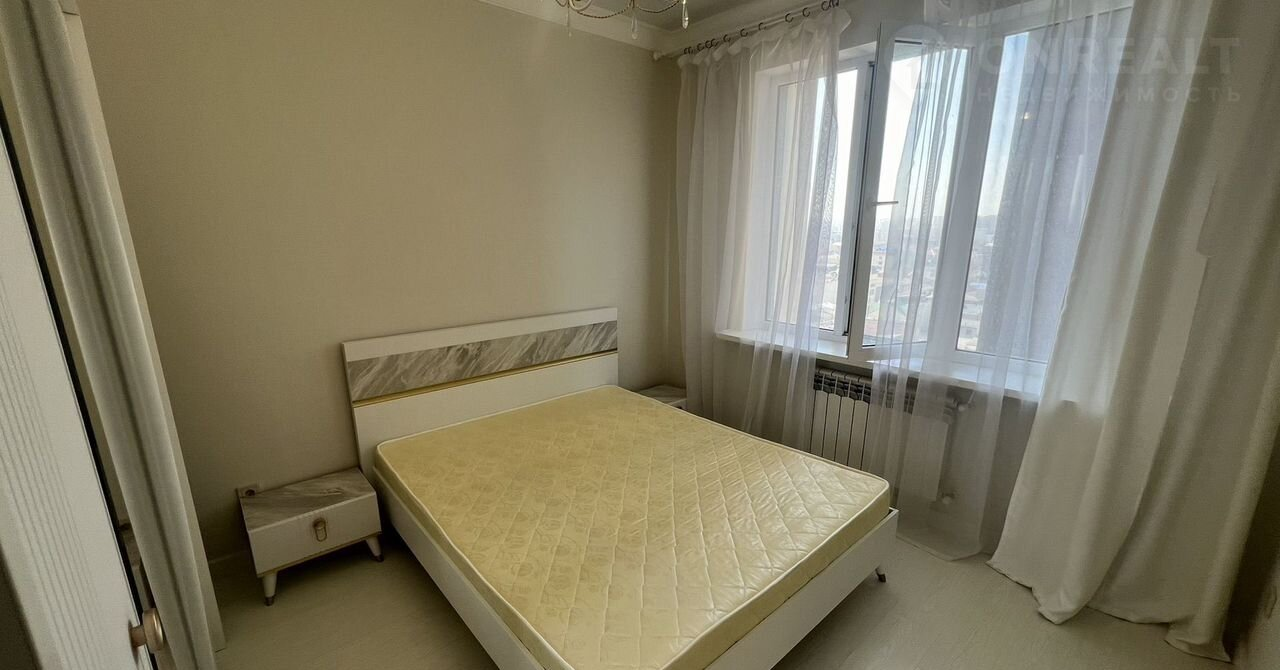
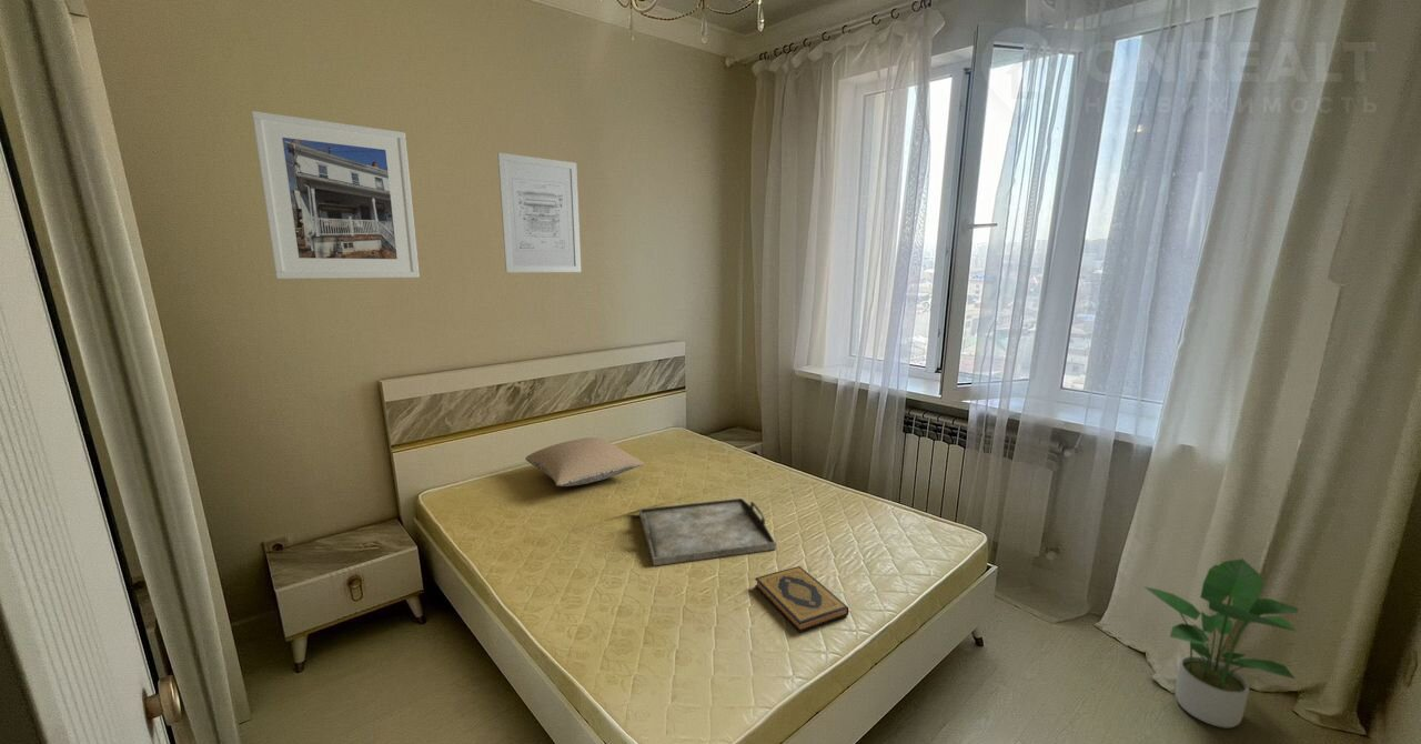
+ wall art [496,151,582,273]
+ hardback book [754,565,850,634]
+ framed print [251,110,421,280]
+ pillow [525,436,645,487]
+ serving tray [638,497,777,566]
+ potted plant [1142,557,1300,730]
